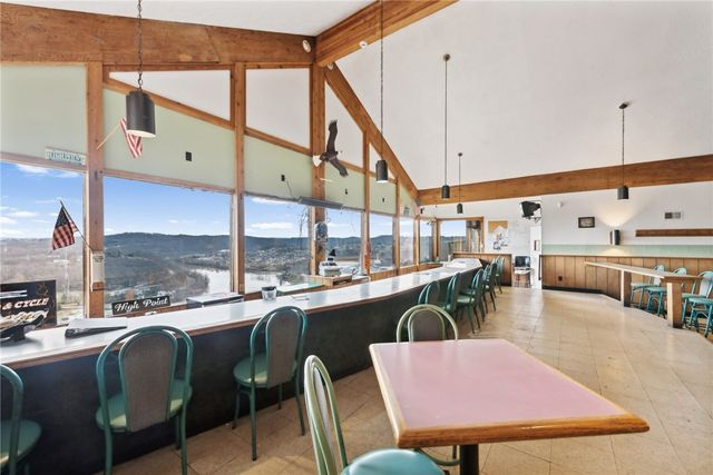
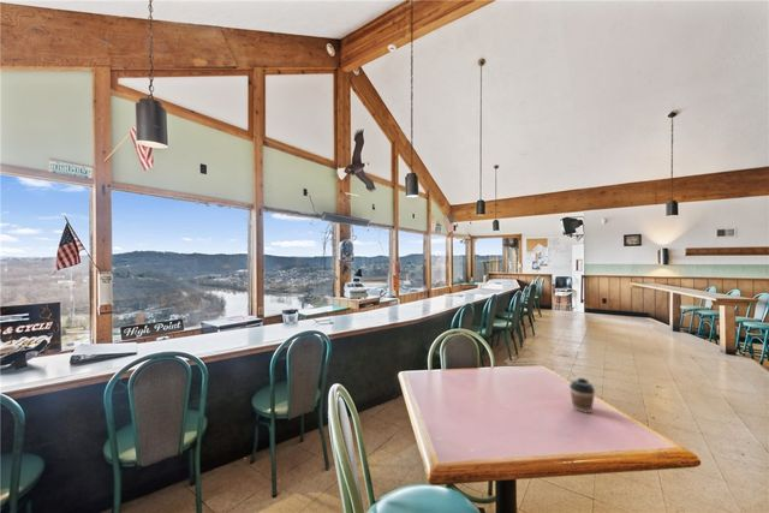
+ coffee cup [568,377,596,414]
